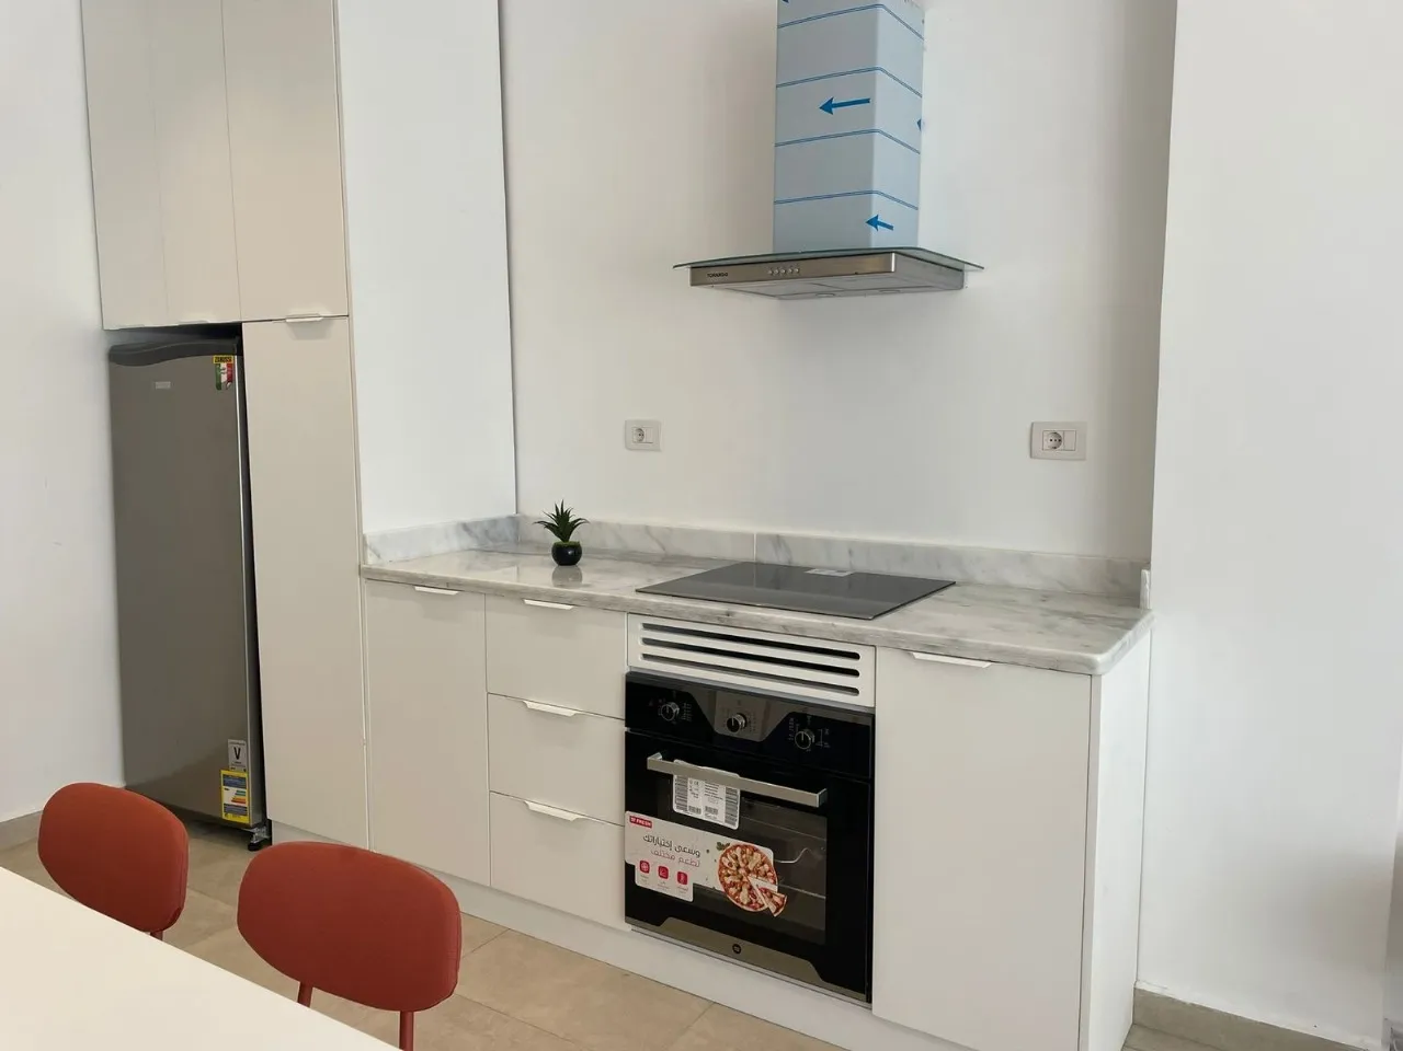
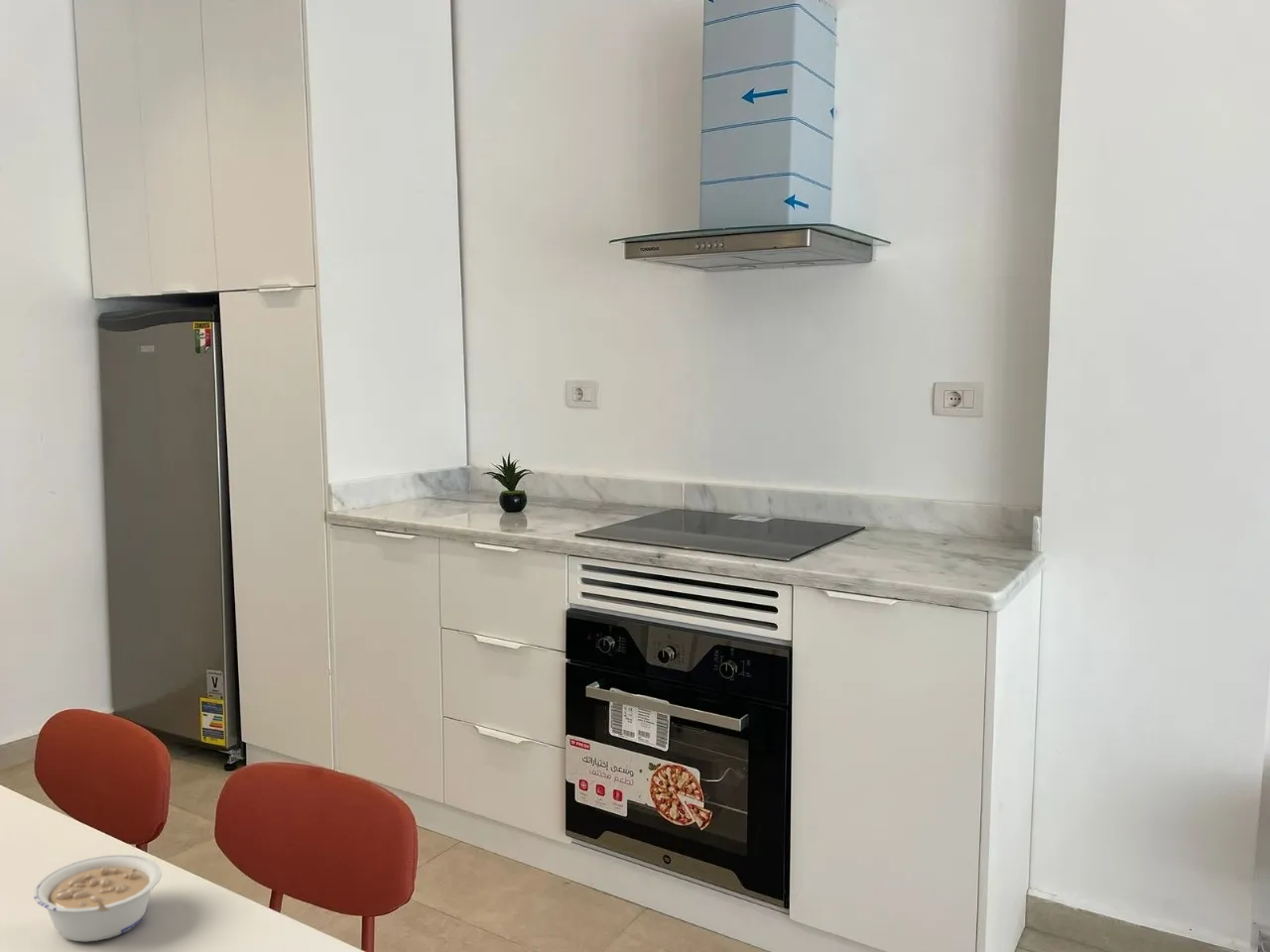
+ legume [33,854,163,943]
